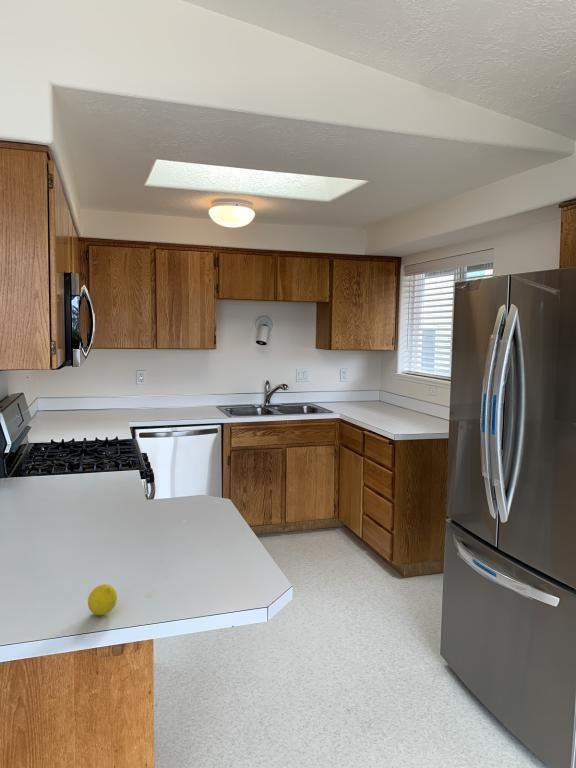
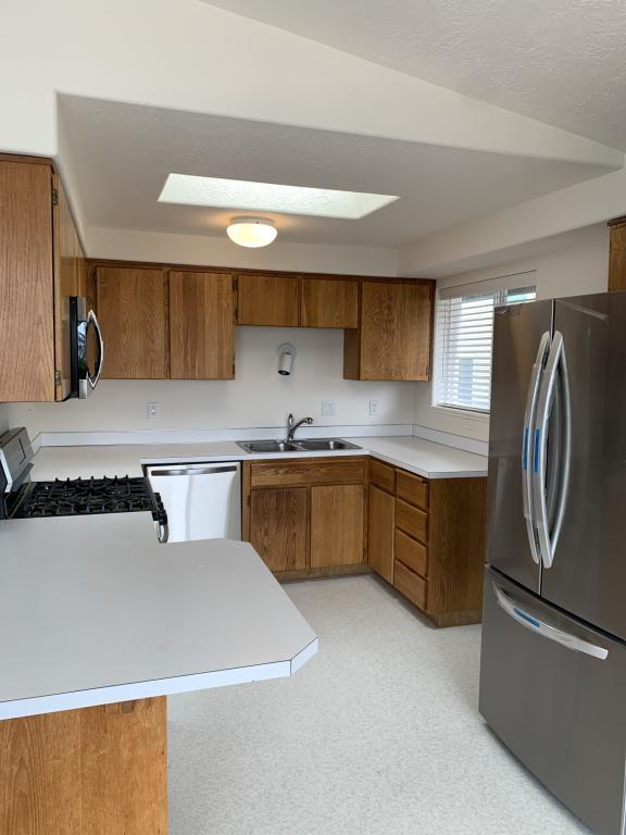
- fruit [87,583,118,616]
